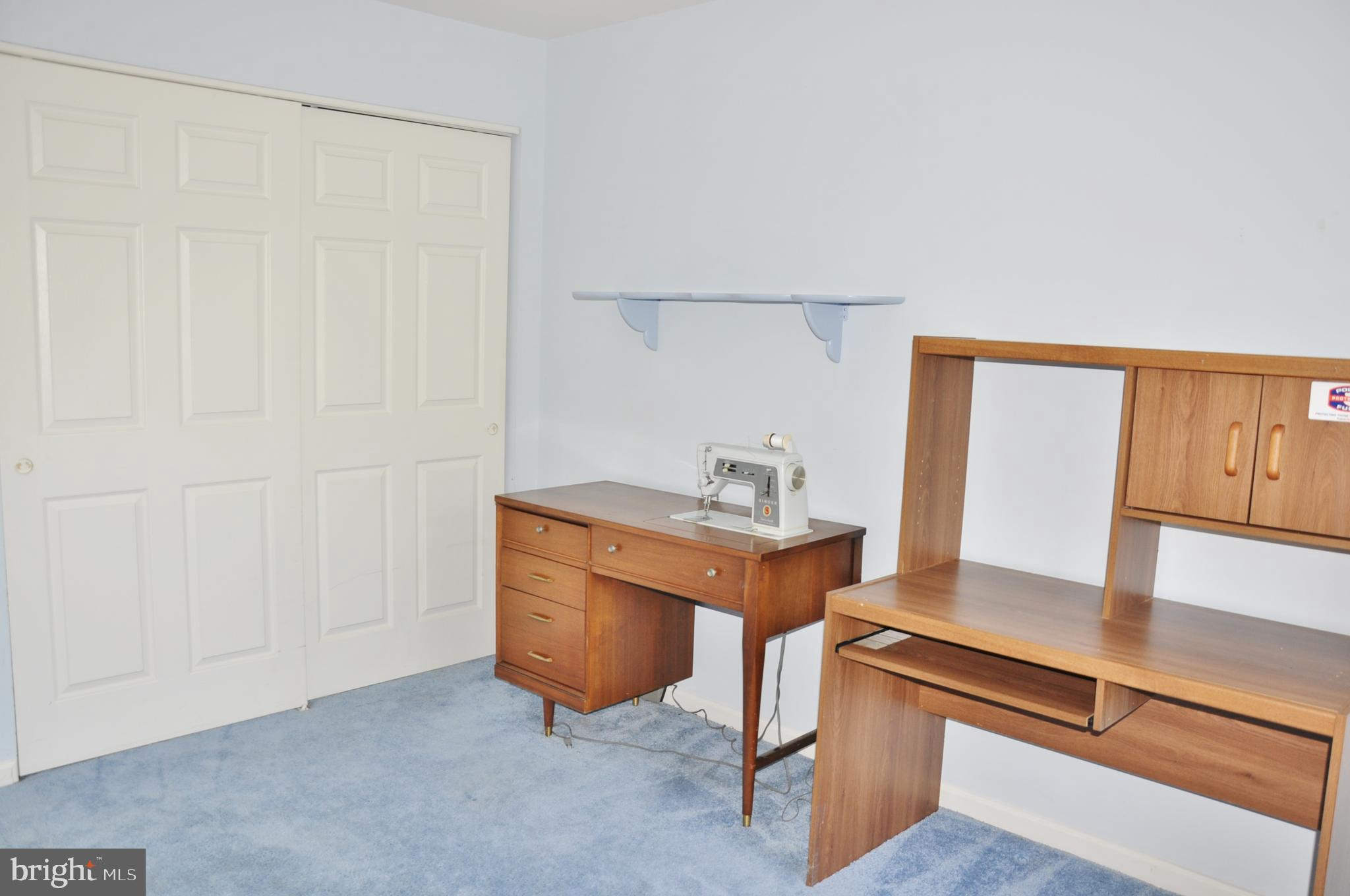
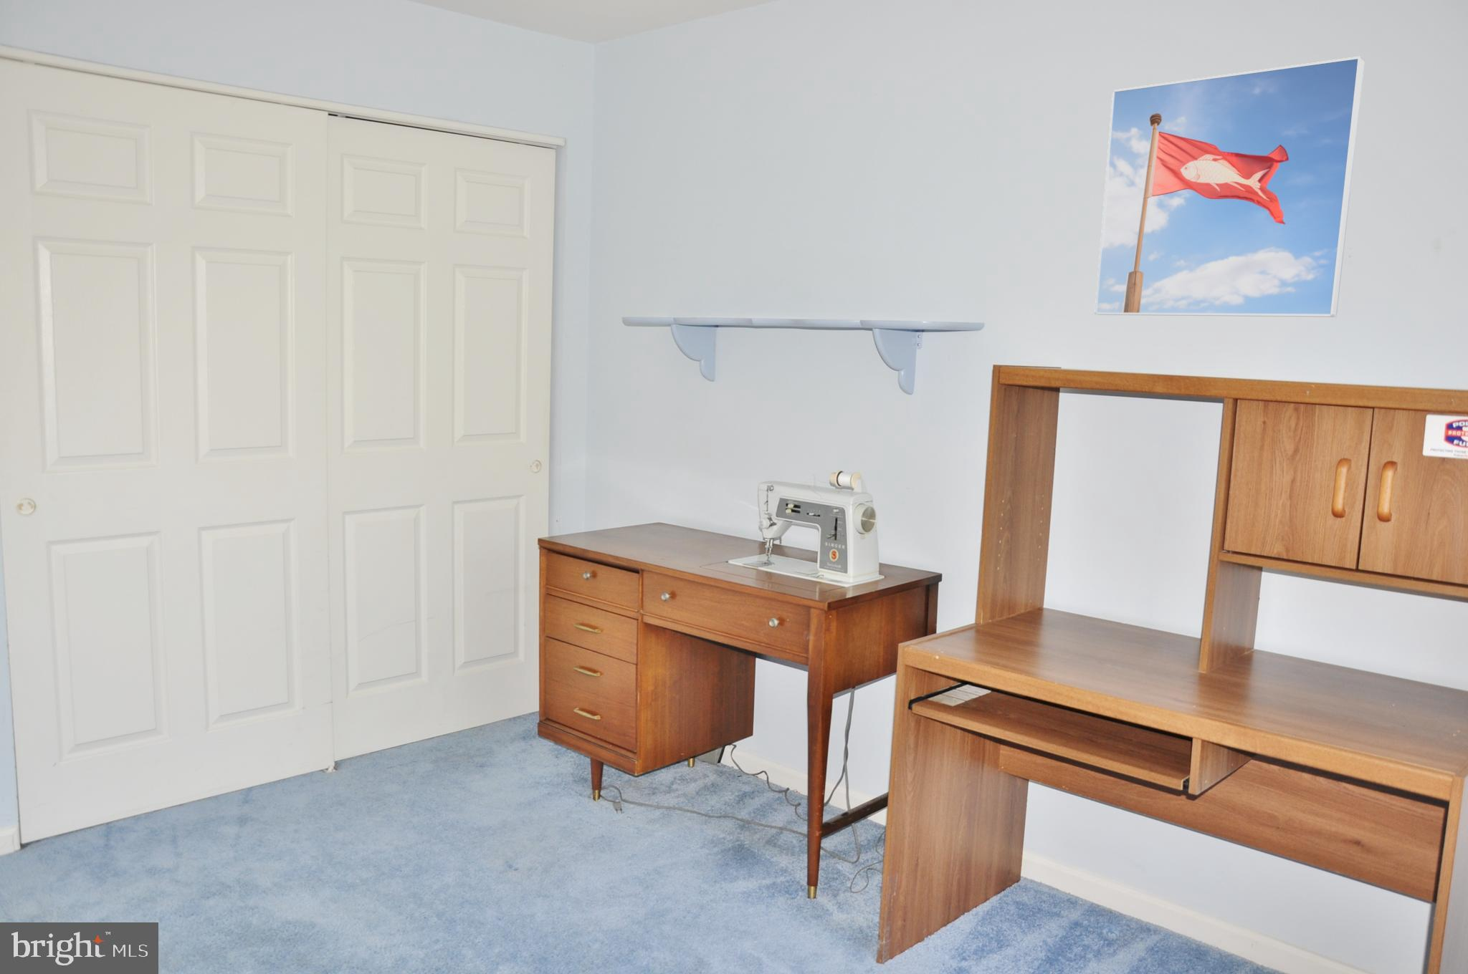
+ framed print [1094,55,1366,319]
